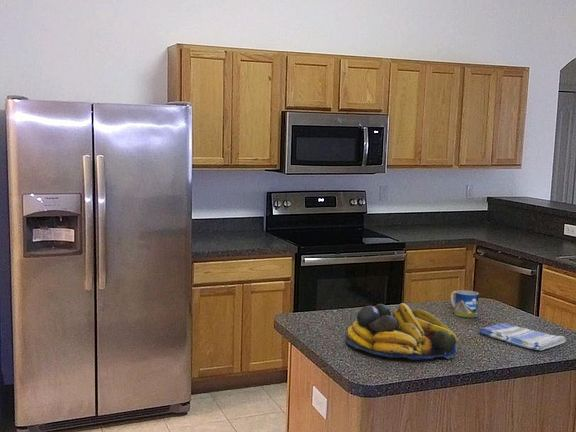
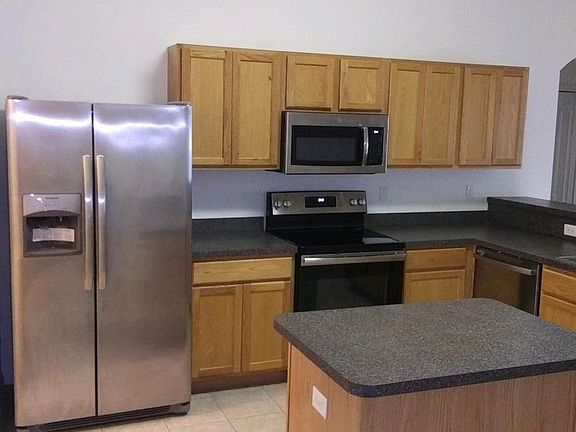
- mug [450,289,480,319]
- fruit bowl [345,302,459,361]
- dish towel [478,322,567,351]
